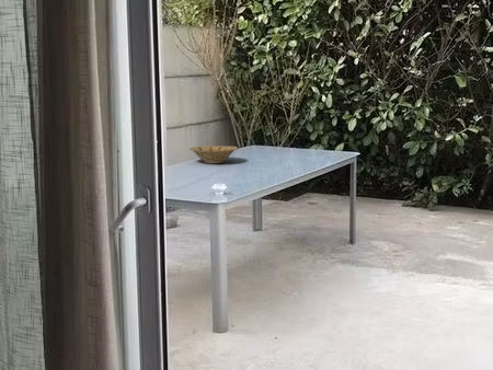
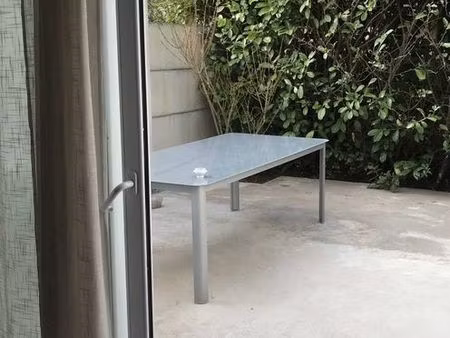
- bowl [188,144,239,164]
